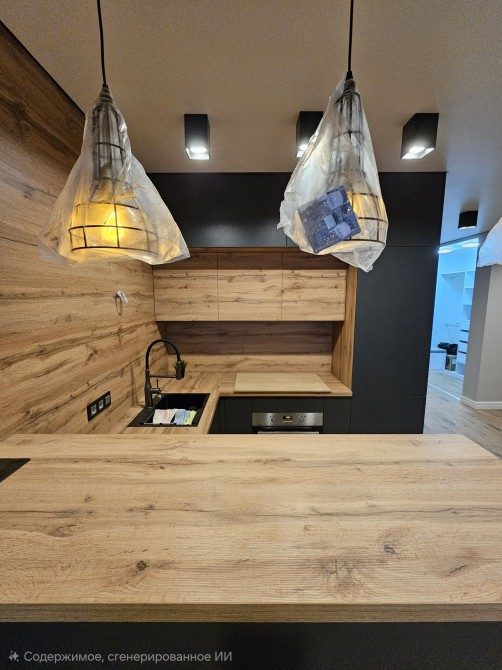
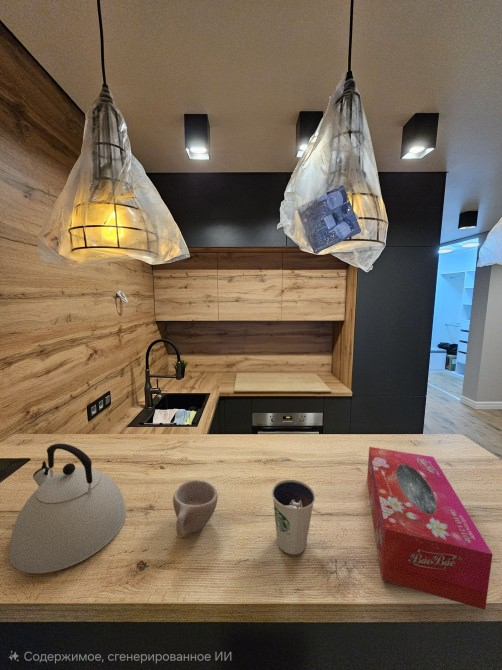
+ kettle [8,442,127,574]
+ dixie cup [271,479,316,555]
+ cup [172,479,219,538]
+ tissue box [366,446,493,611]
